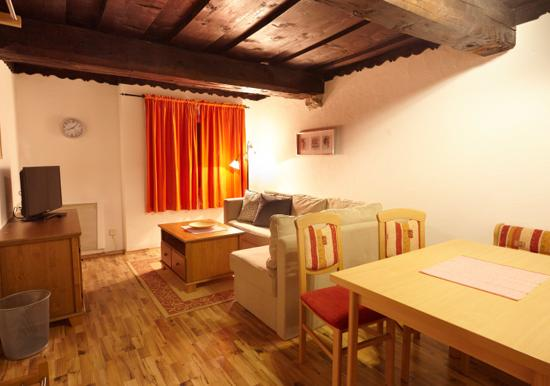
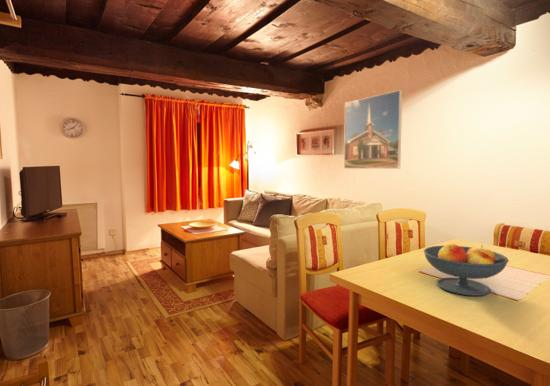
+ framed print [343,89,403,170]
+ fruit bowl [423,243,510,297]
